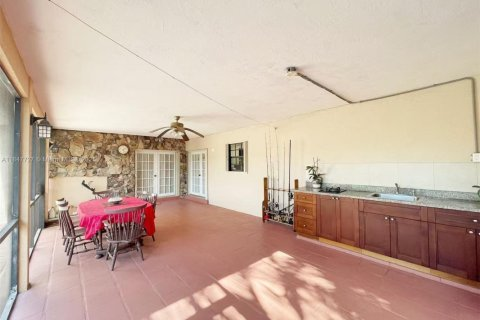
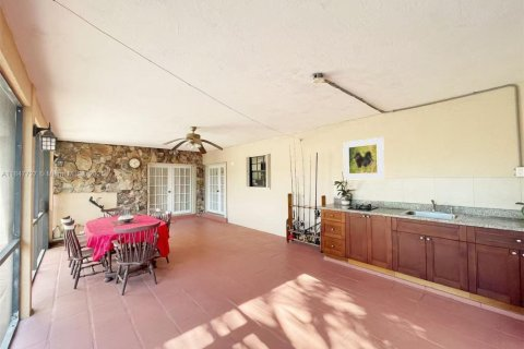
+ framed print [342,136,385,180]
